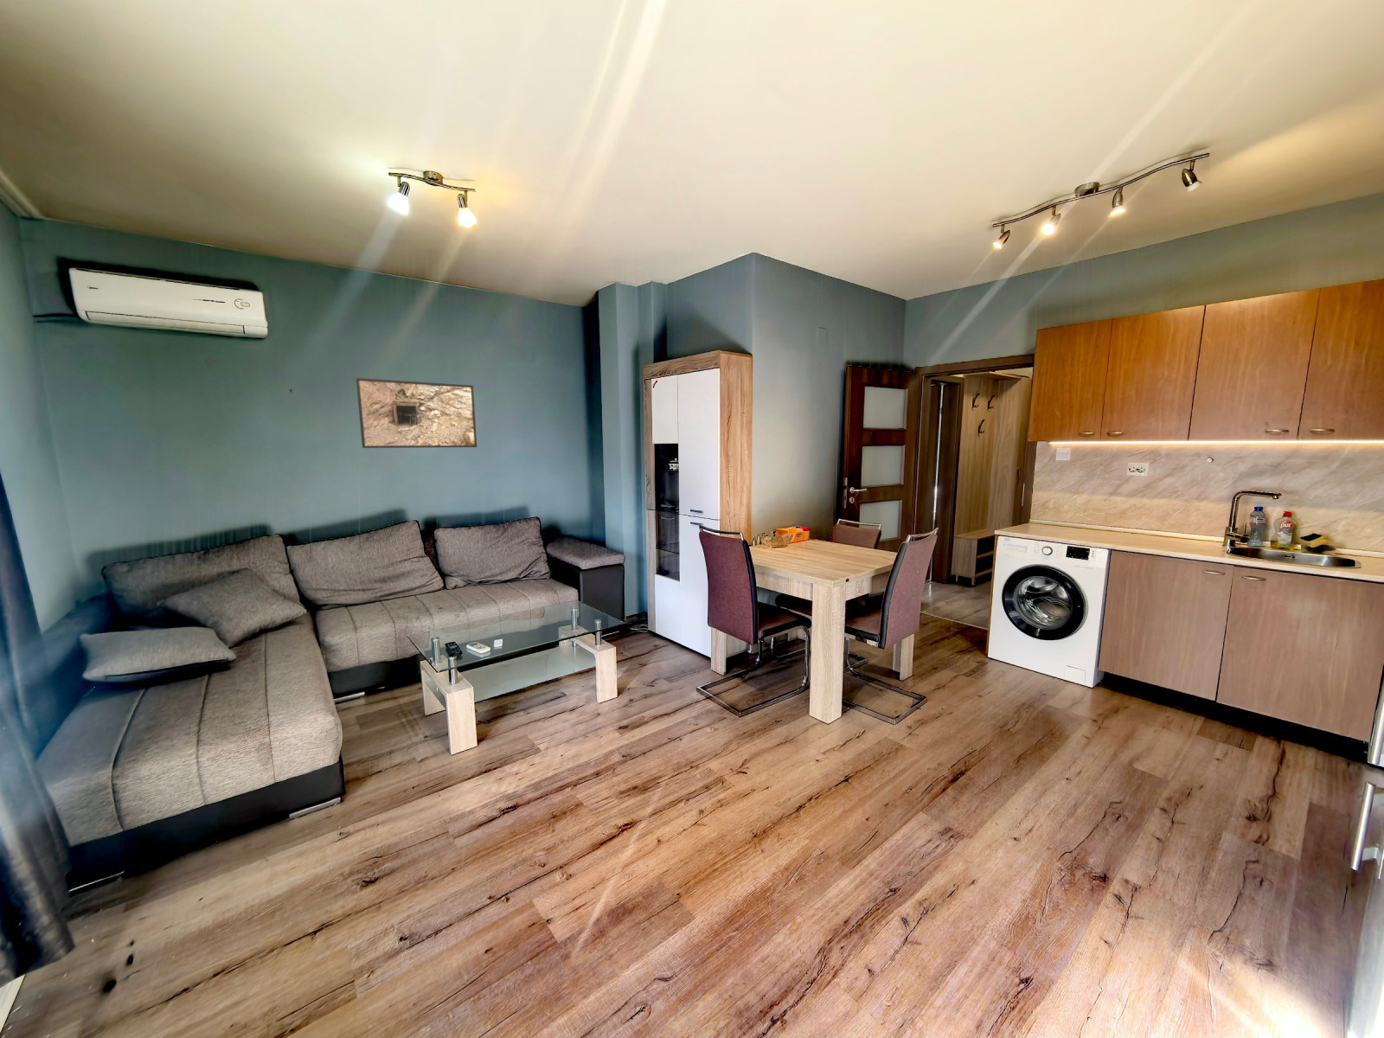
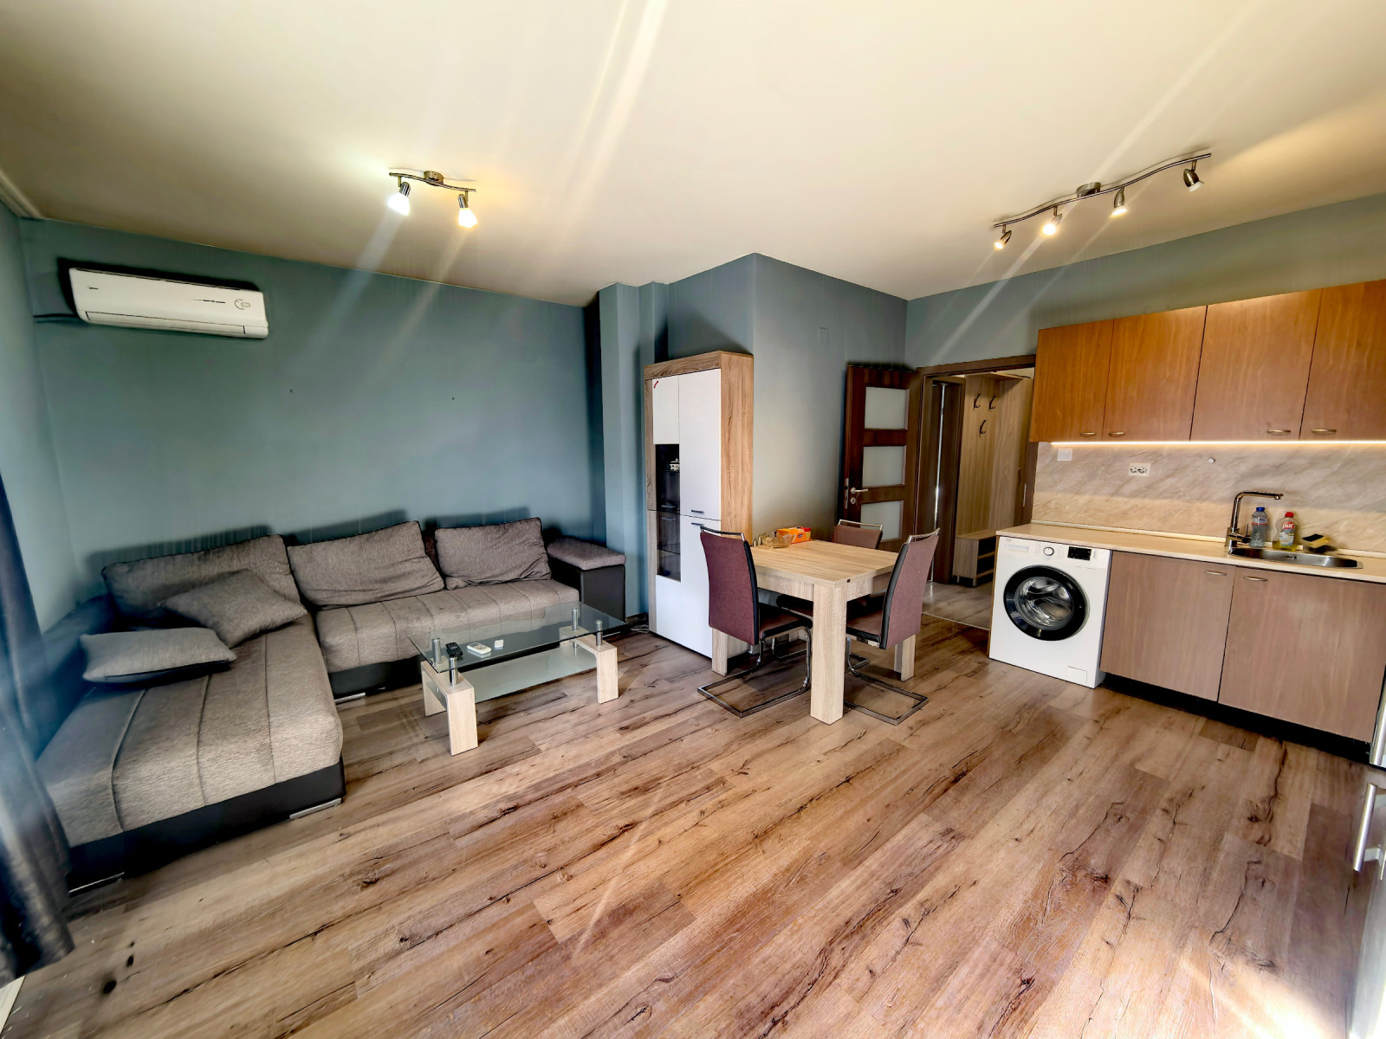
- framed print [355,377,477,449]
